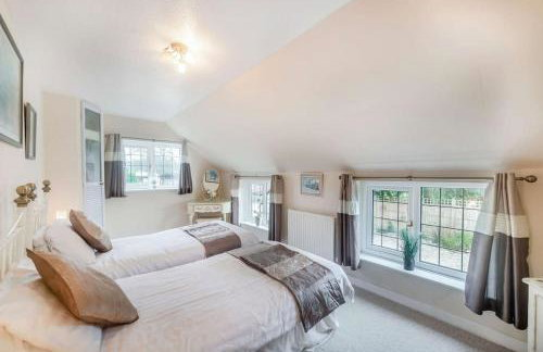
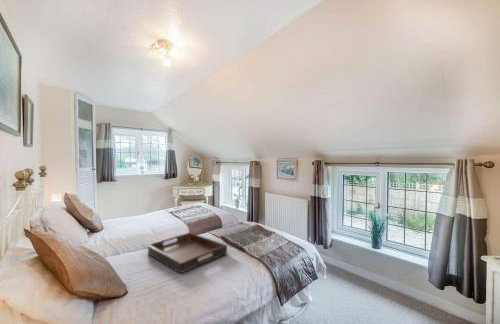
+ serving tray [147,231,228,274]
